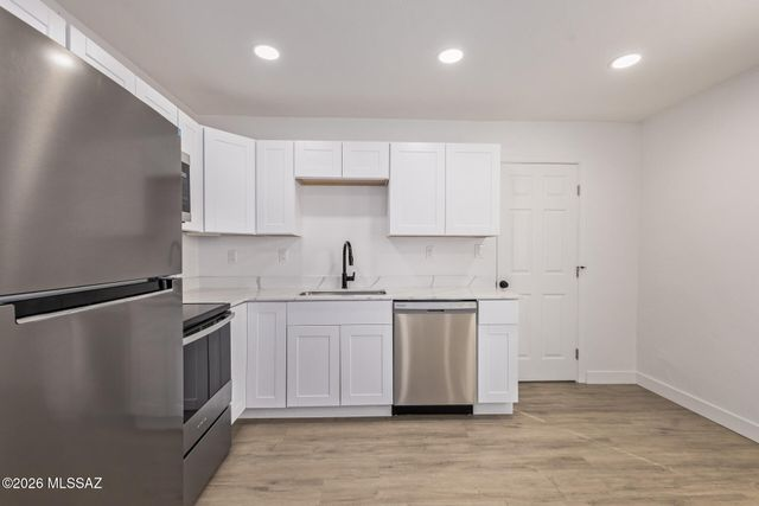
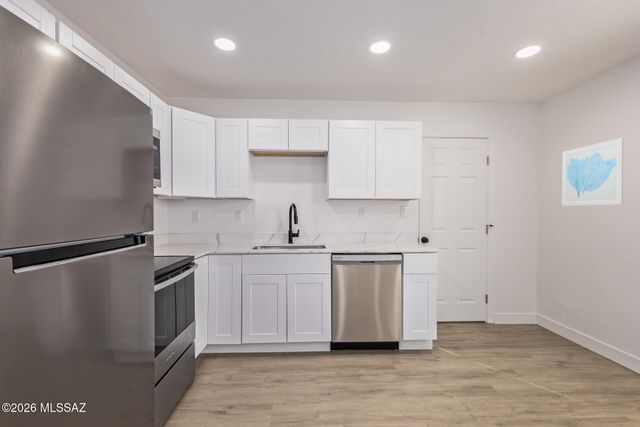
+ wall art [561,137,624,207]
